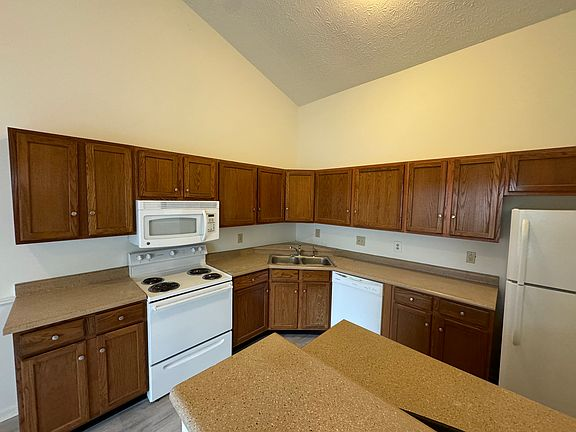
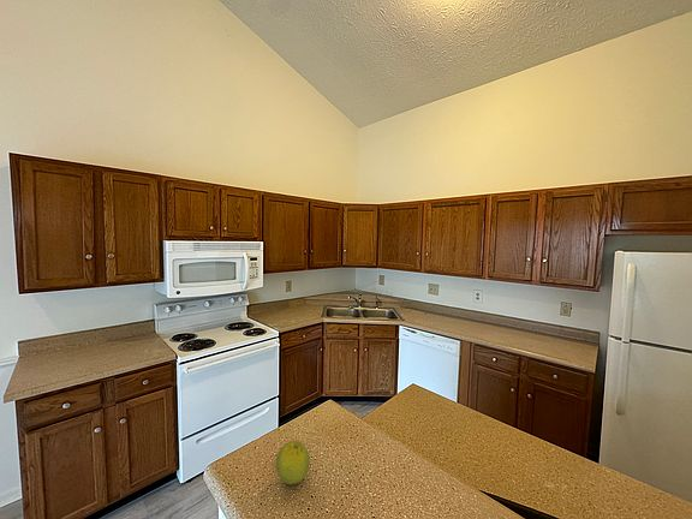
+ fruit [275,440,310,487]
